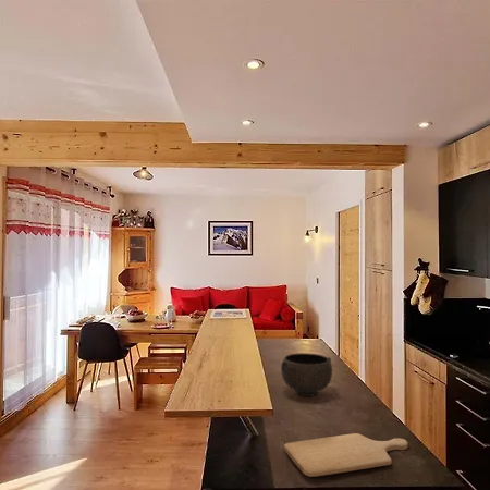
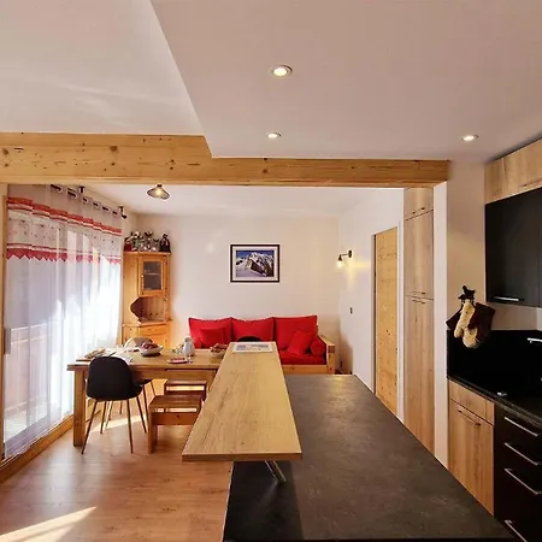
- chopping board [283,432,408,478]
- bowl [280,352,333,397]
